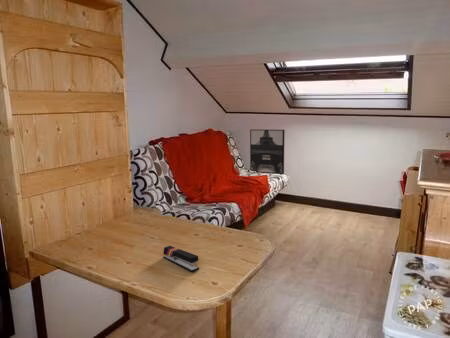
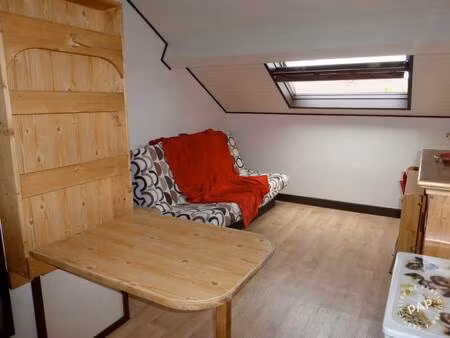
- stapler [162,245,200,273]
- wall art [249,128,286,175]
